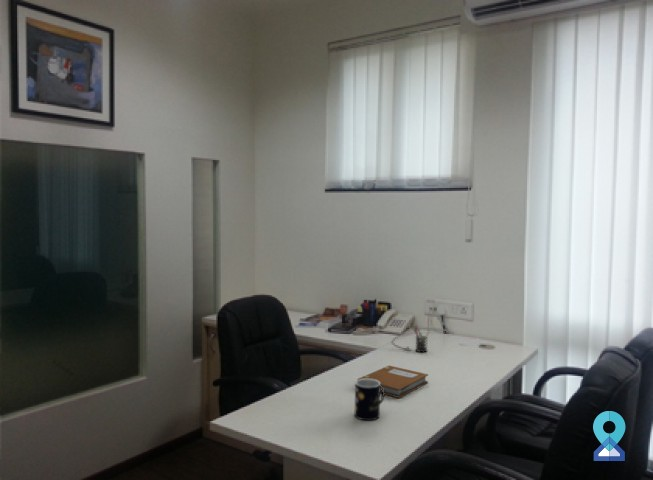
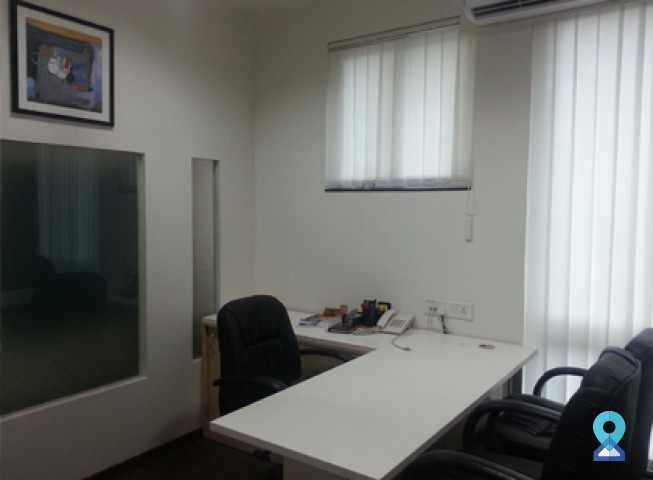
- notebook [356,365,429,399]
- mug [354,379,386,421]
- pen holder [413,325,431,353]
